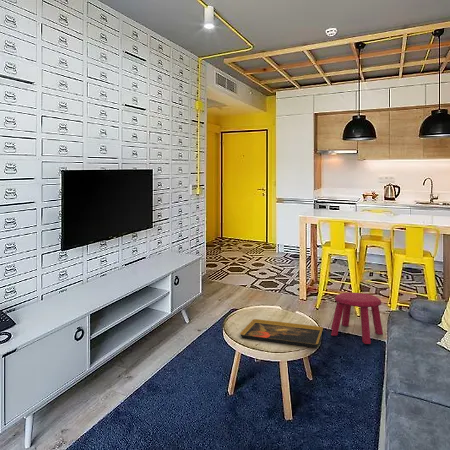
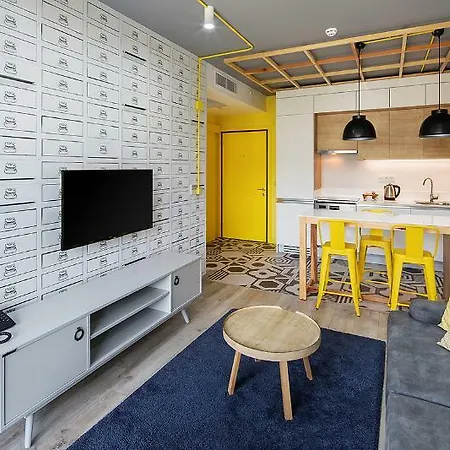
- decorative tray [239,318,324,348]
- stool [330,292,384,345]
